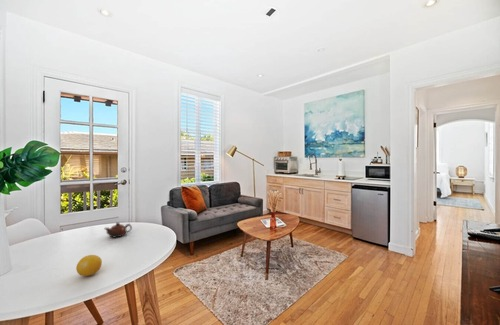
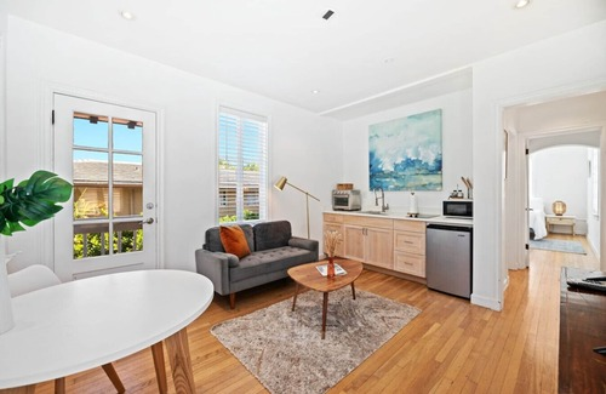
- fruit [75,254,103,277]
- teapot [104,221,133,239]
